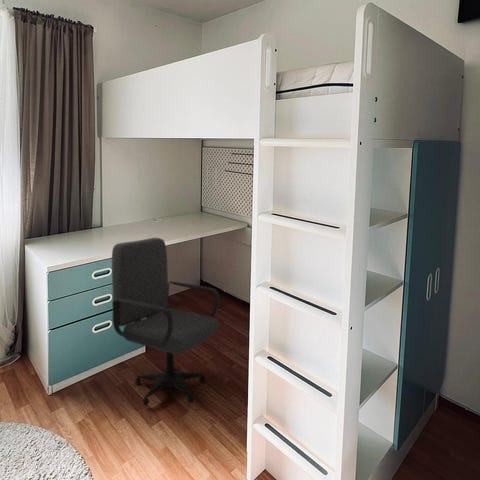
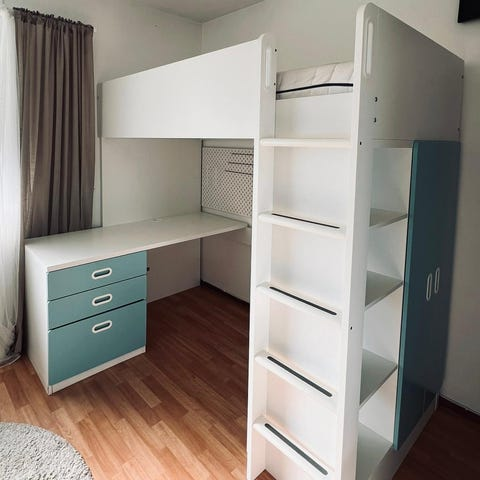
- office chair [111,237,220,406]
